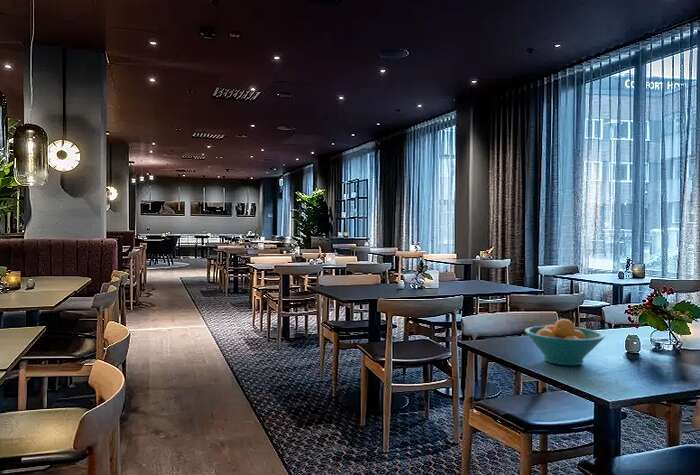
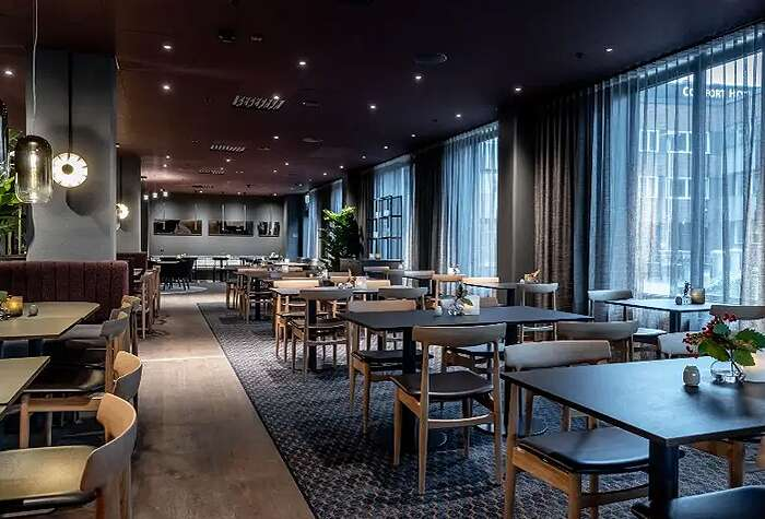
- fruit bowl [524,318,606,366]
